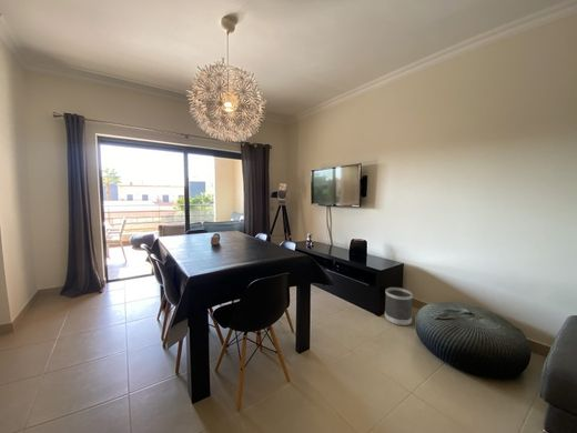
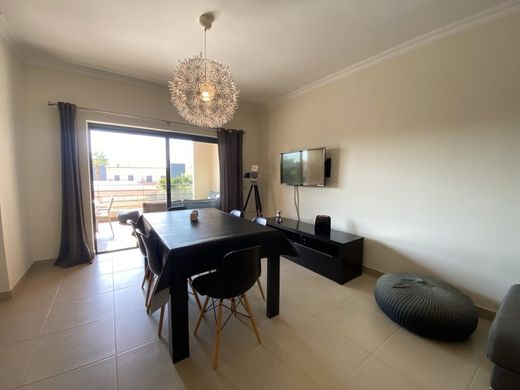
- wastebasket [384,286,414,326]
